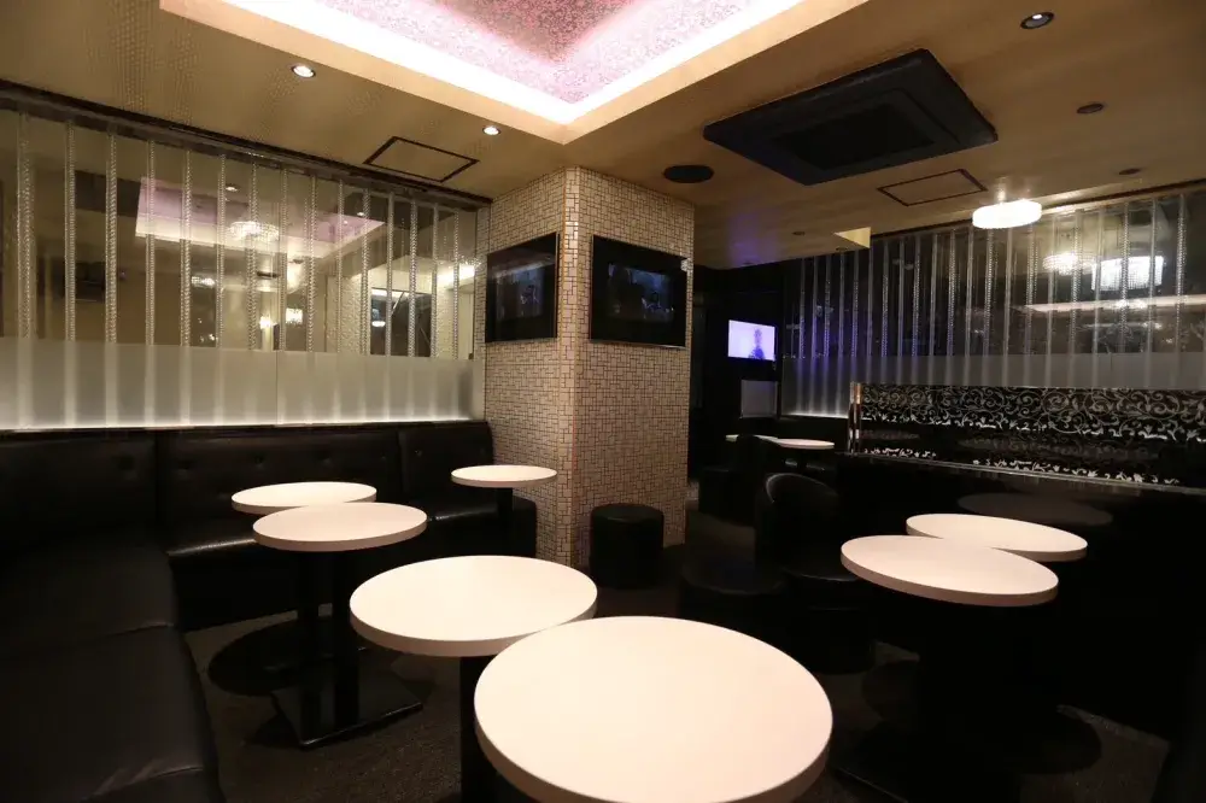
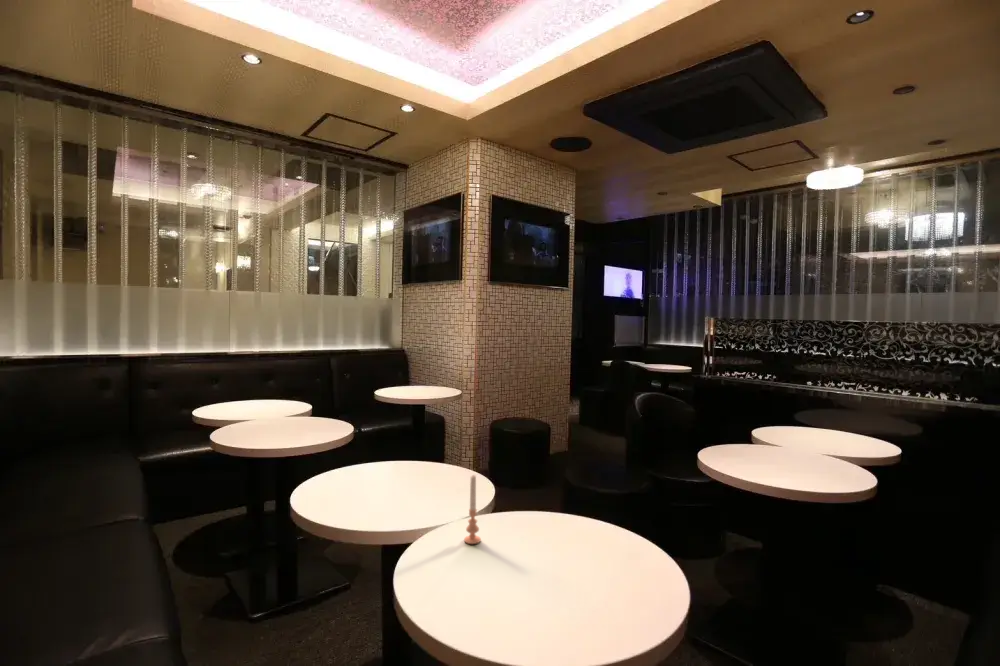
+ candle [463,474,482,545]
